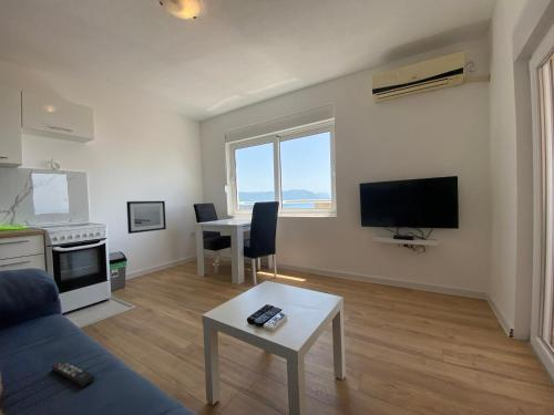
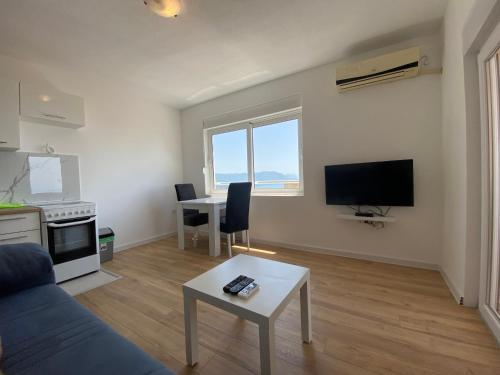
- wall art [125,200,167,235]
- remote control [51,360,96,388]
